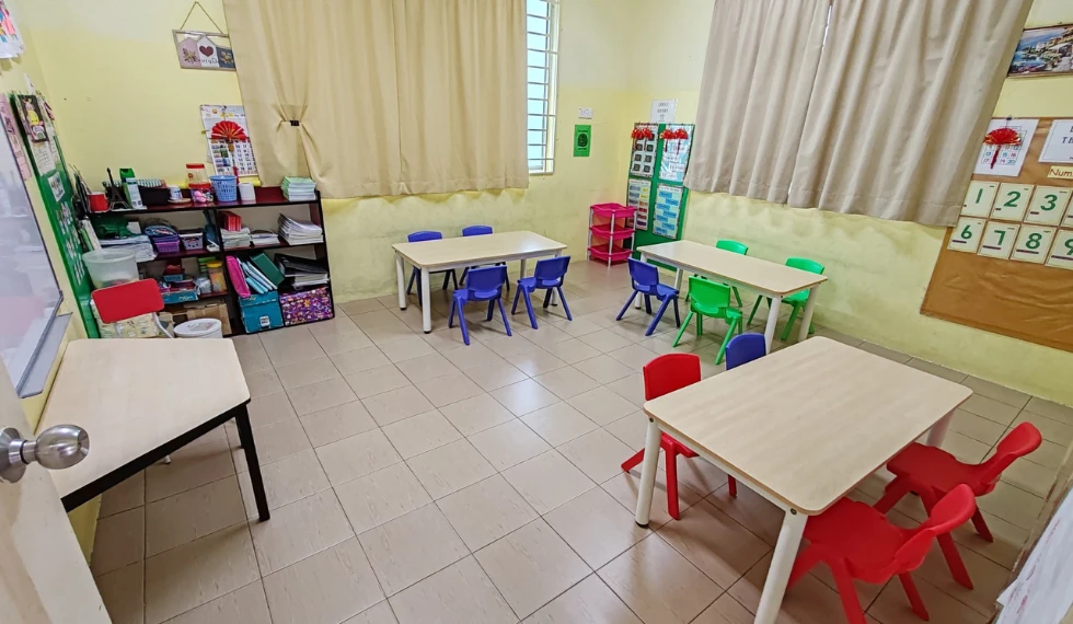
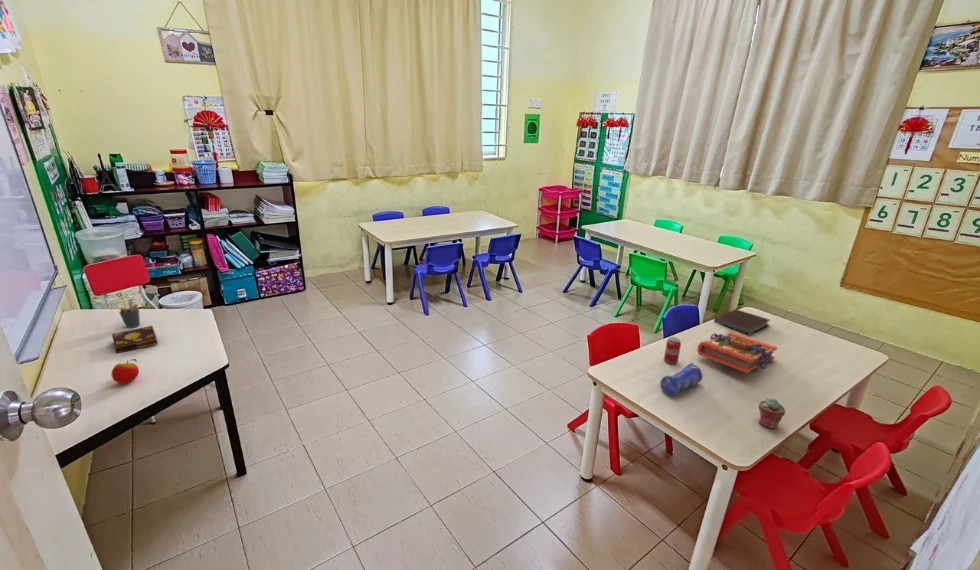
+ notebook [713,308,771,335]
+ book [696,331,778,374]
+ apple [110,358,140,385]
+ potted succulent [757,397,786,430]
+ book [111,325,159,354]
+ pencil case [659,362,704,397]
+ pen holder [118,299,141,329]
+ beverage can [663,336,682,365]
